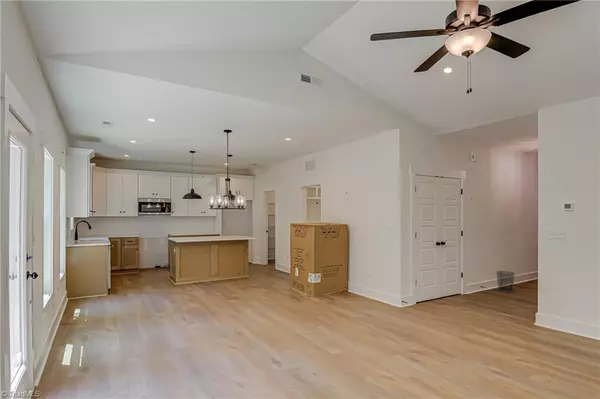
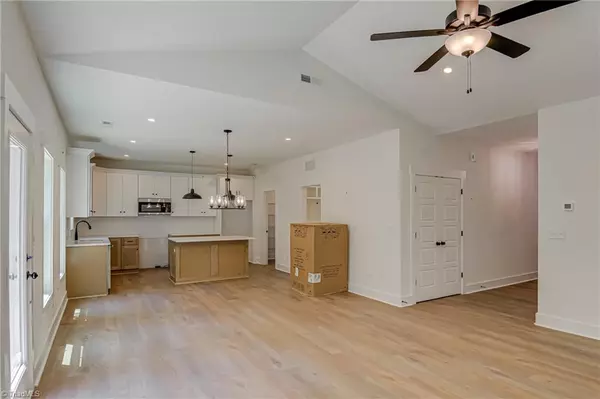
- waste bin [495,270,516,293]
